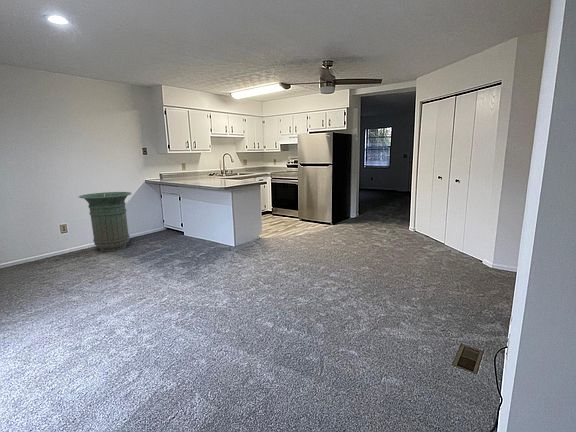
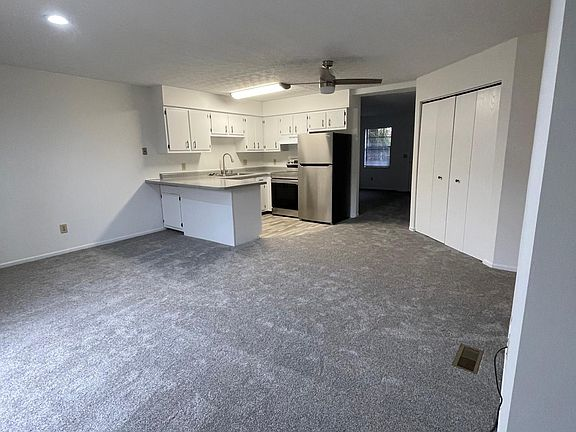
- trash can [78,191,133,253]
